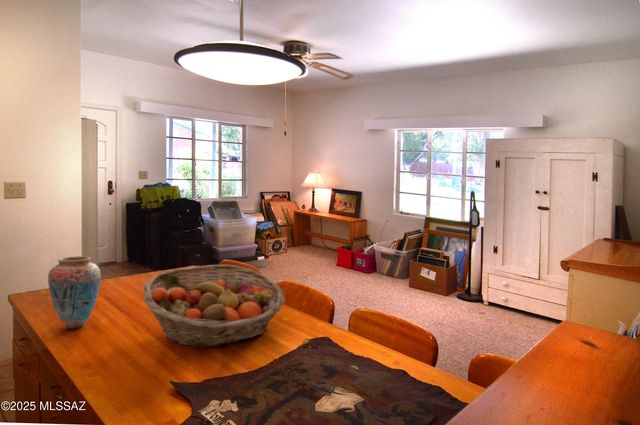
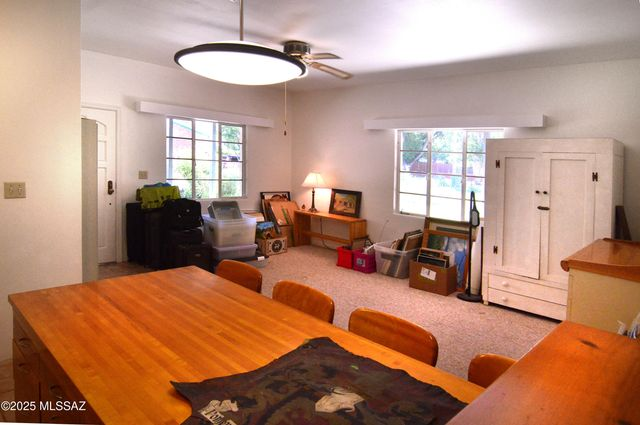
- vase [47,255,102,329]
- fruit basket [142,264,286,348]
